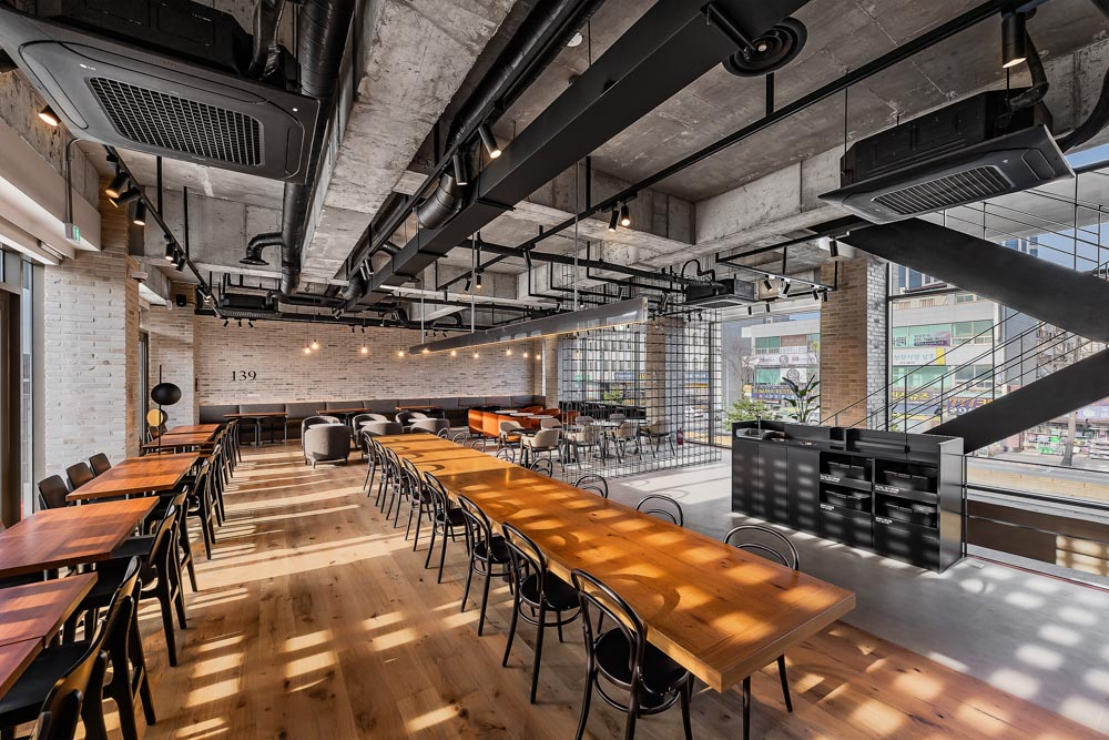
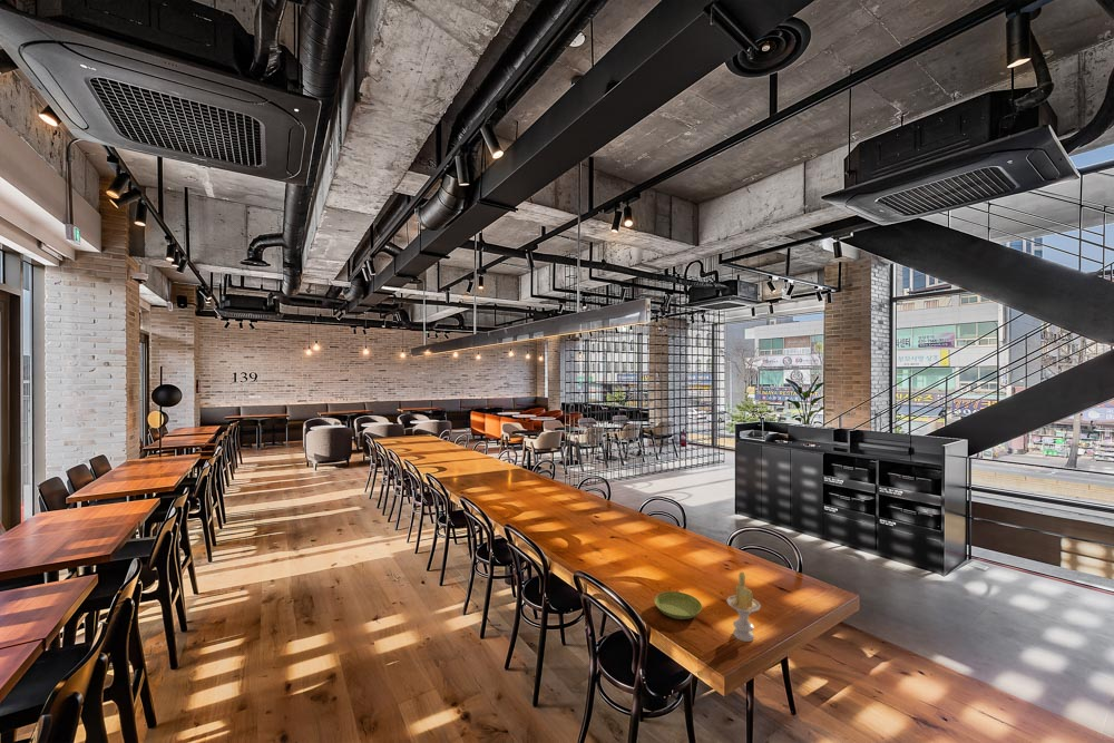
+ candle [725,571,762,643]
+ saucer [653,590,703,620]
